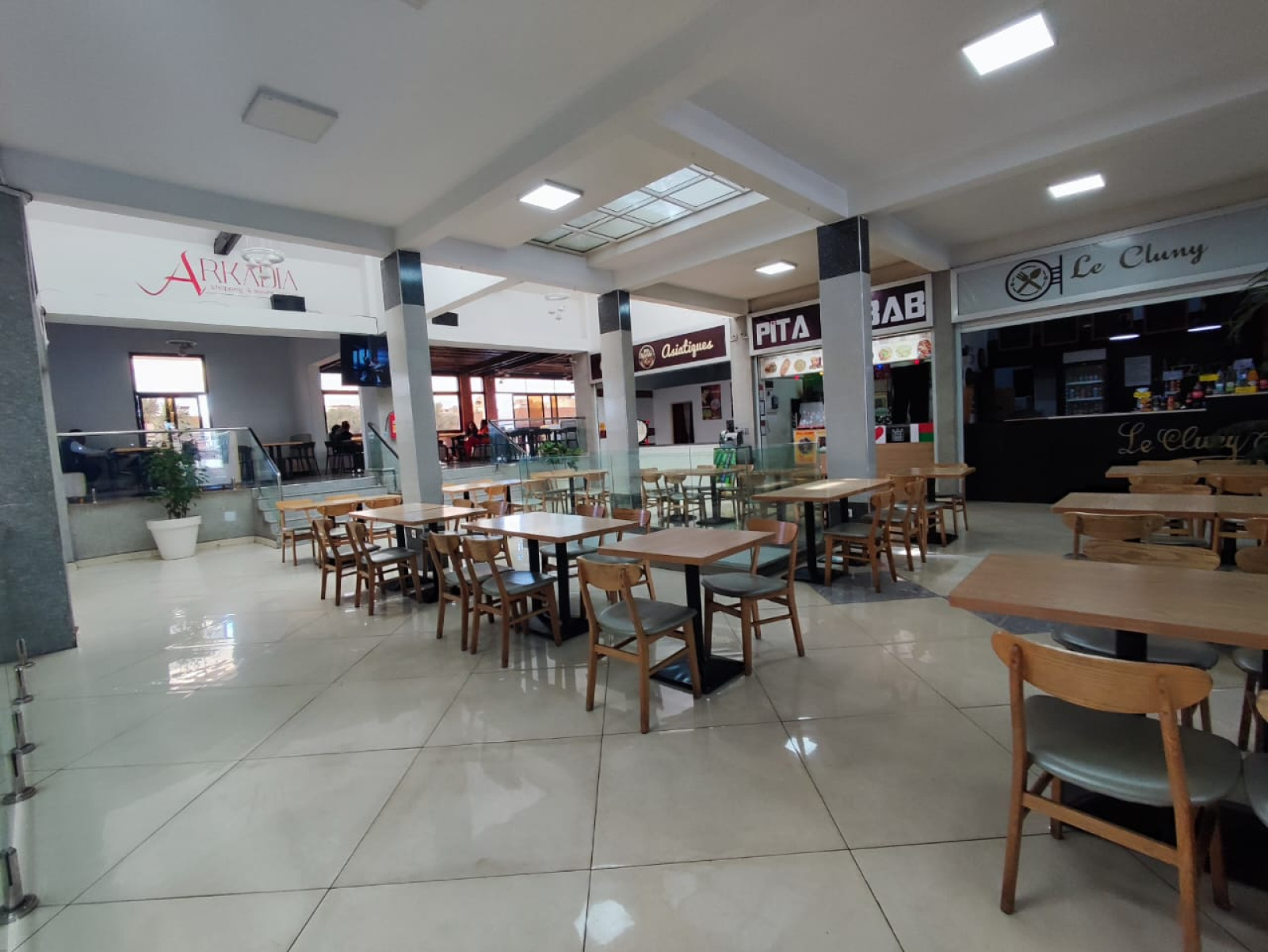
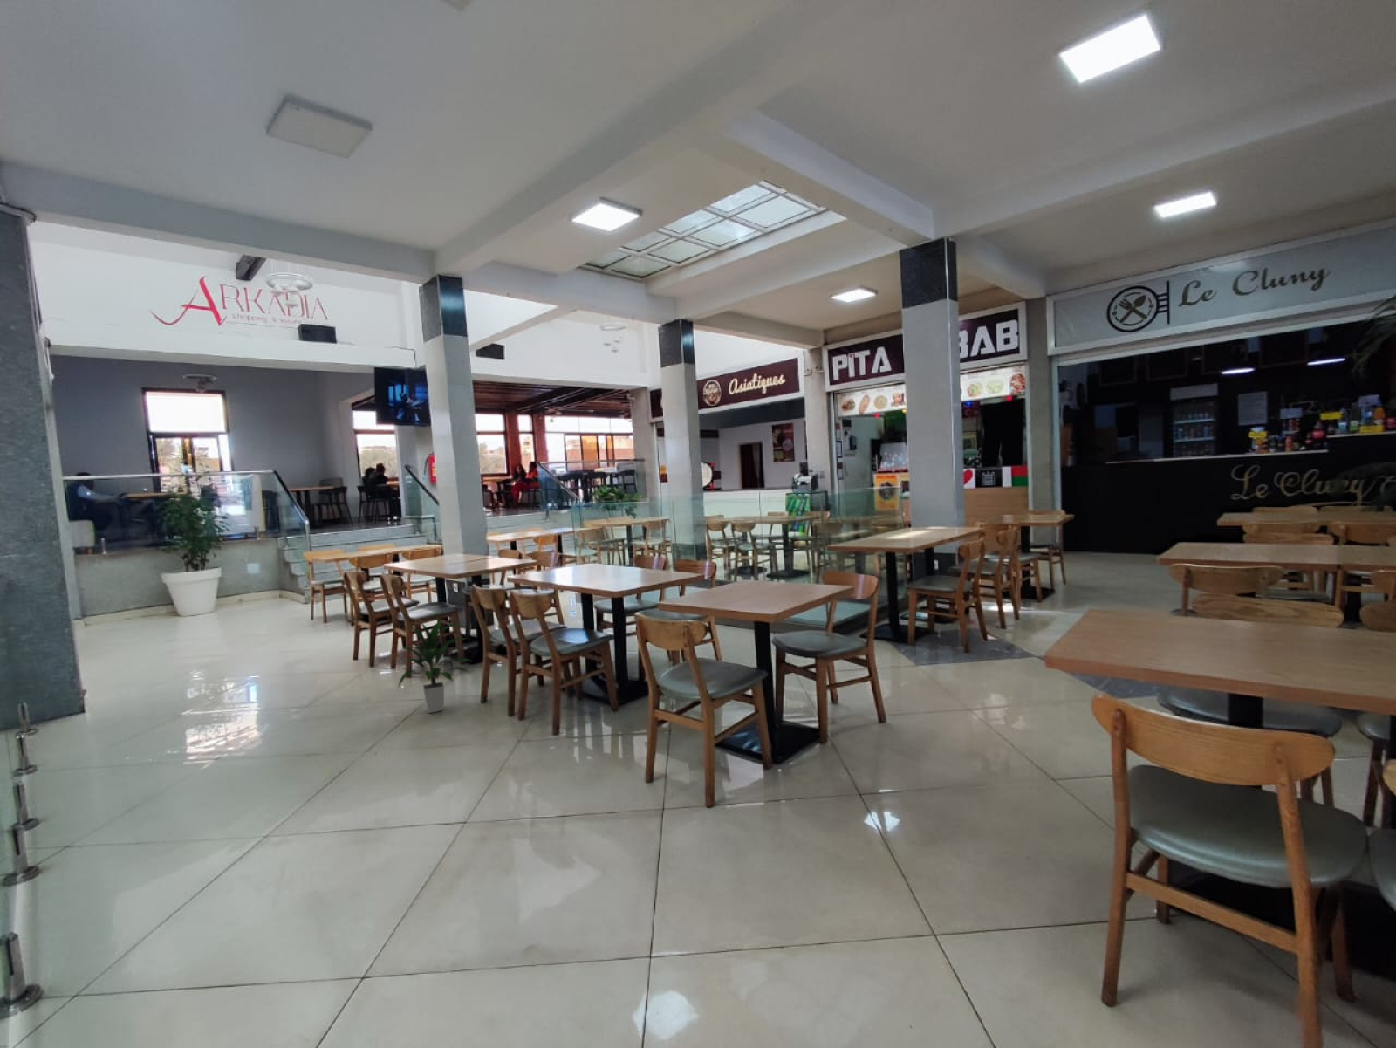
+ indoor plant [396,619,473,713]
